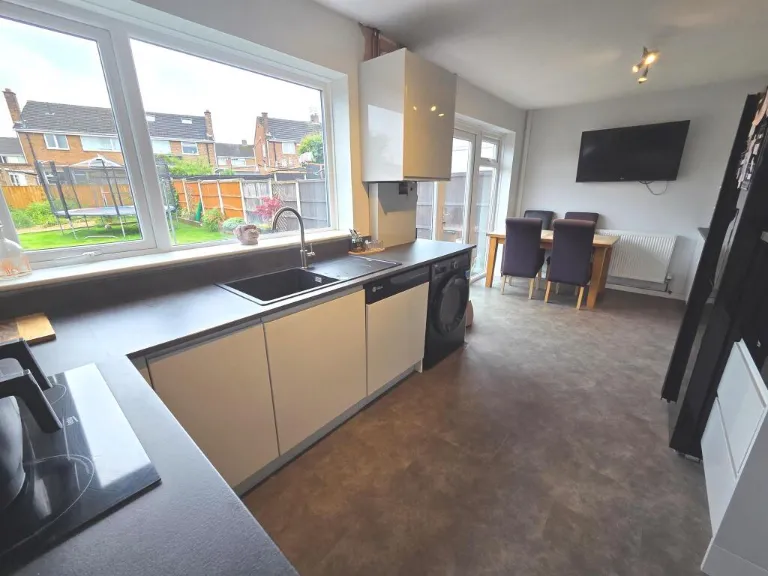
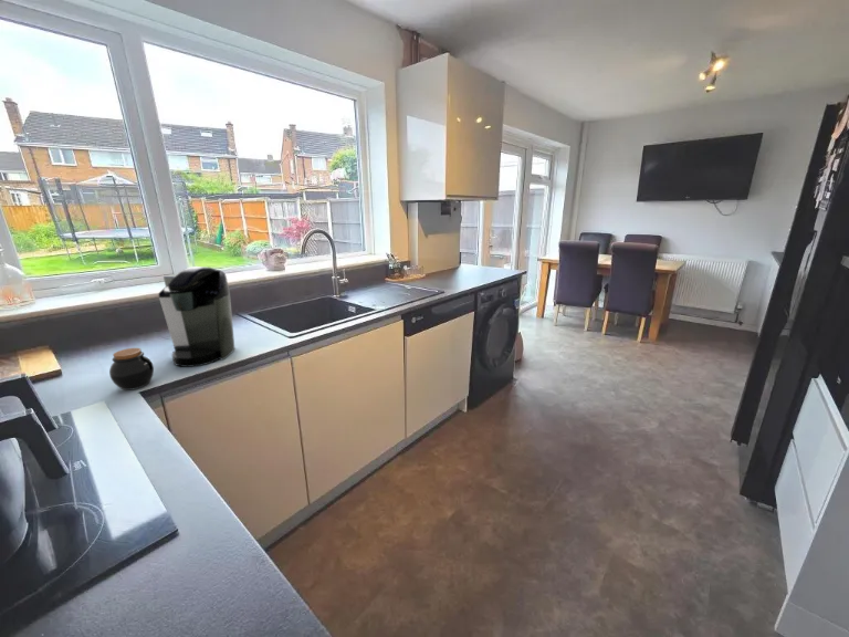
+ jar [108,347,155,391]
+ coffee maker [157,265,235,368]
